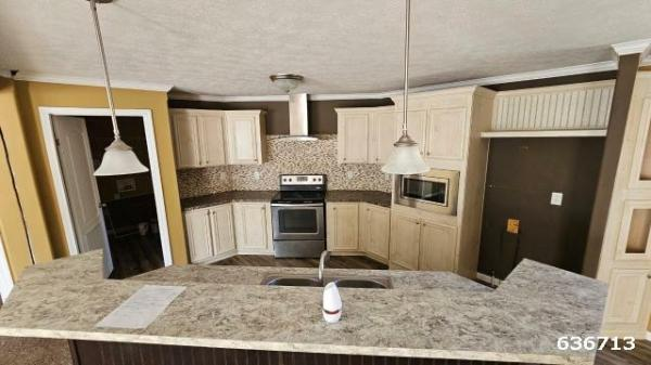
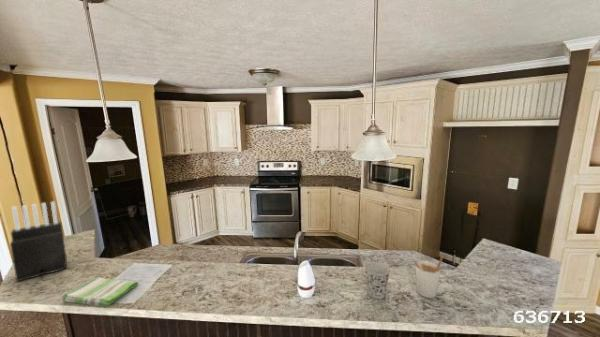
+ knife block [9,201,68,283]
+ utensil holder [411,255,444,299]
+ dish towel [61,276,139,307]
+ cup [363,261,391,300]
